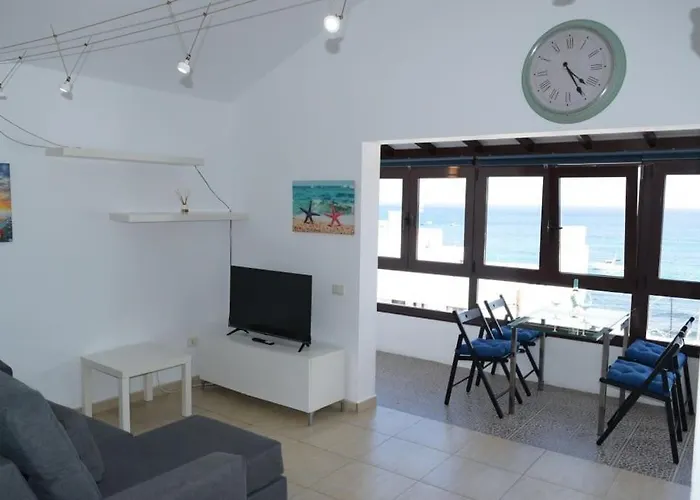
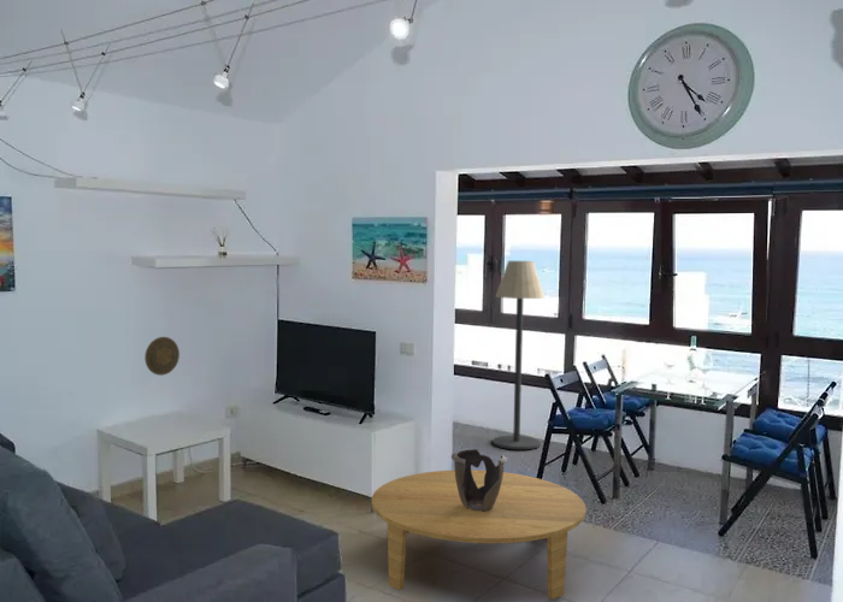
+ decorative bowl [450,448,508,512]
+ floor lamp [491,260,546,450]
+ coffee table [371,468,586,601]
+ decorative plate [143,336,181,377]
